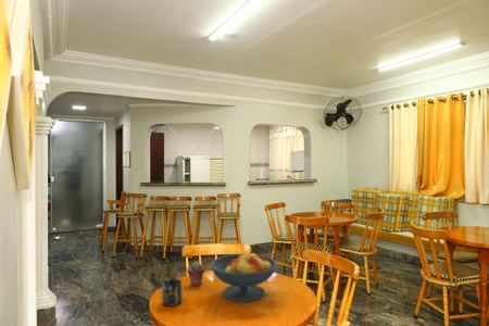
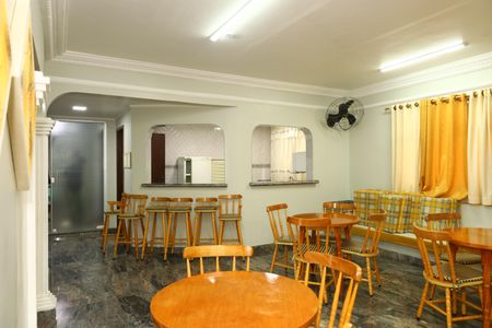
- potted succulent [186,260,205,287]
- fruit bowl [210,252,278,303]
- cup [161,278,184,308]
